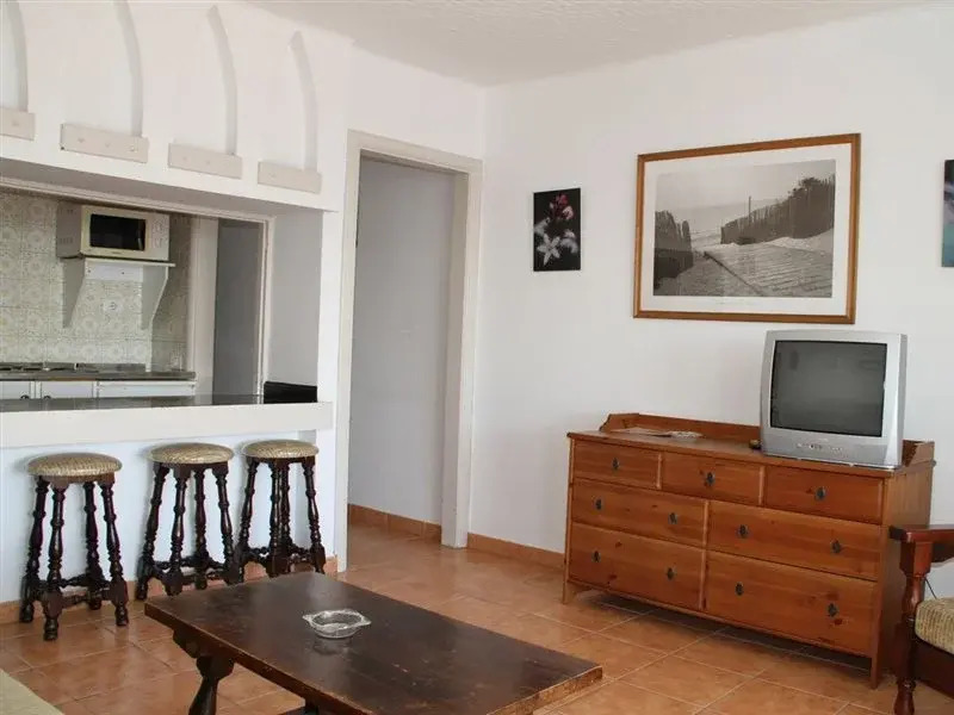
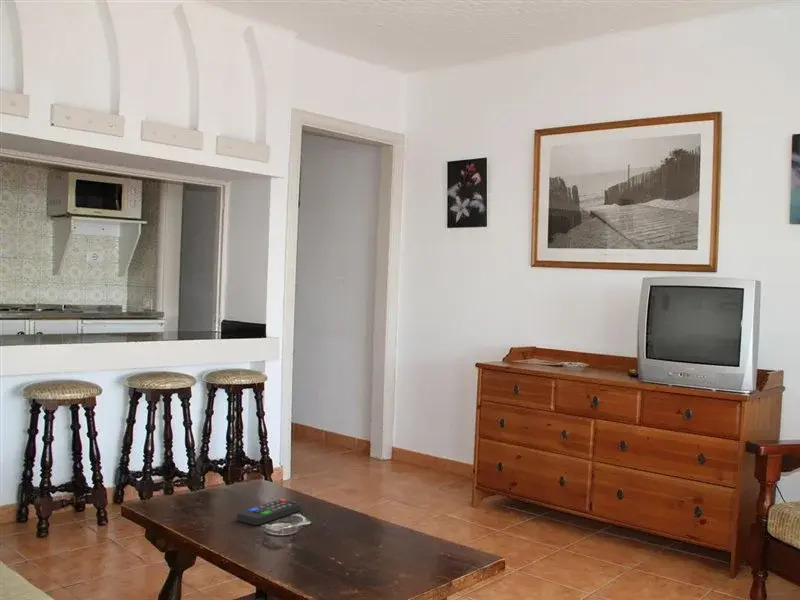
+ remote control [236,498,302,526]
